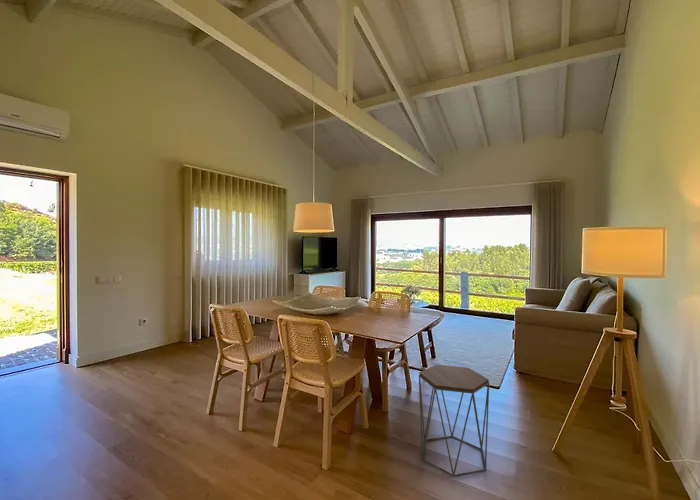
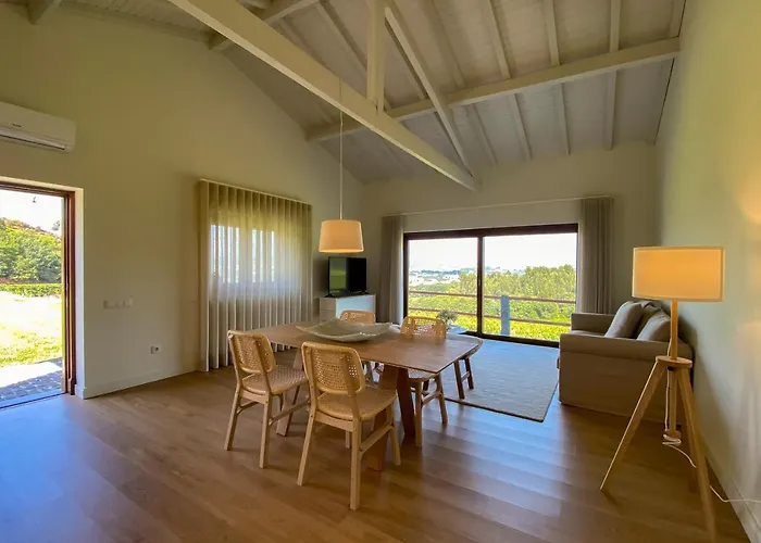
- side table [418,364,490,478]
